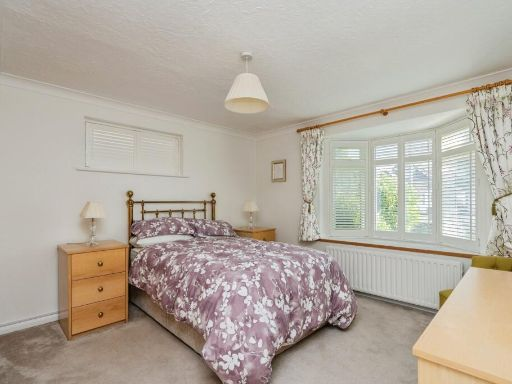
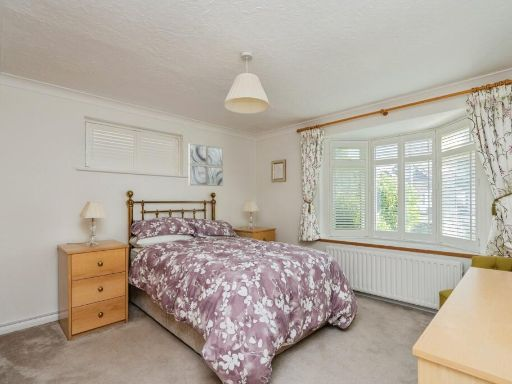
+ wall art [188,142,224,187]
